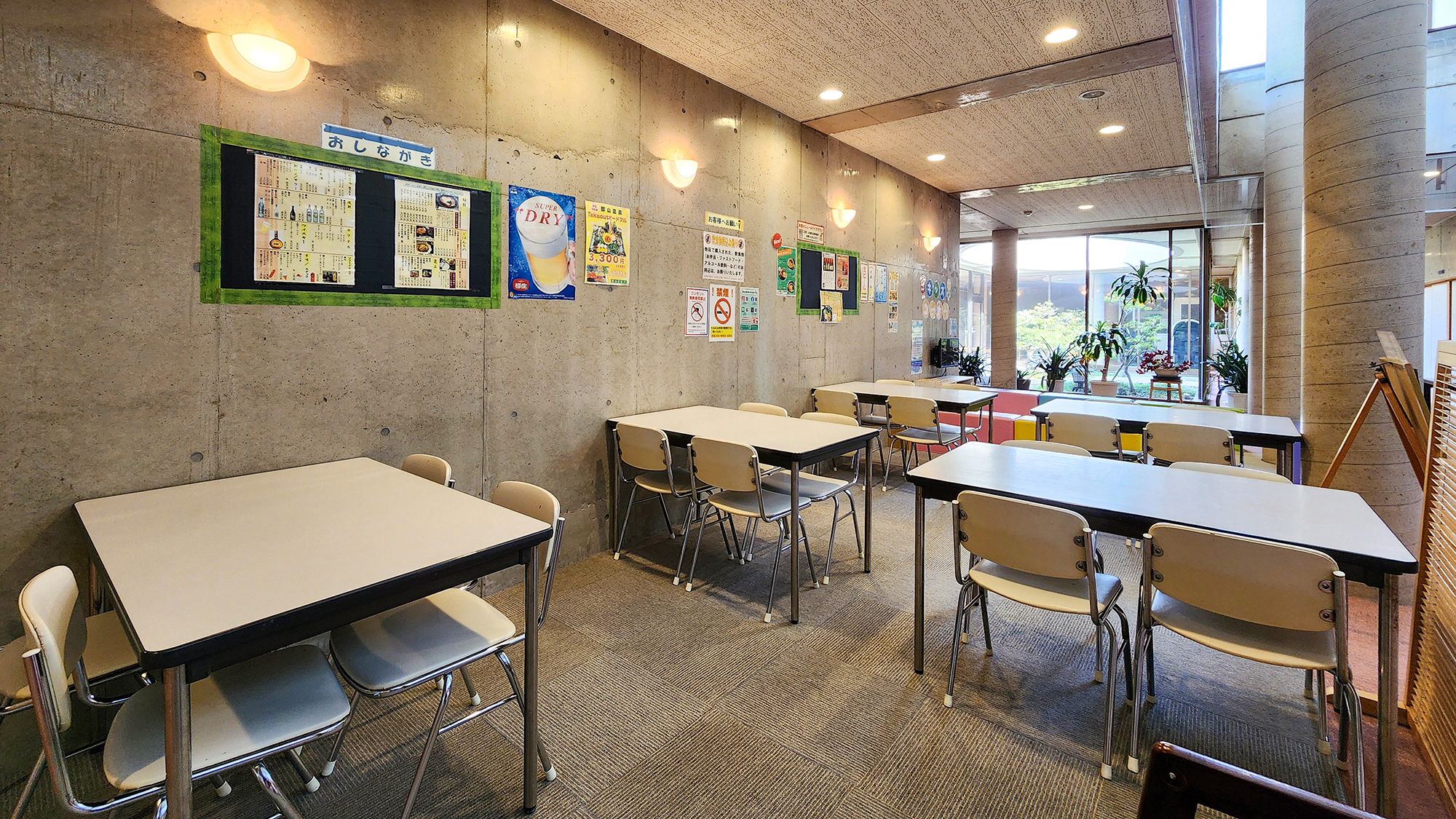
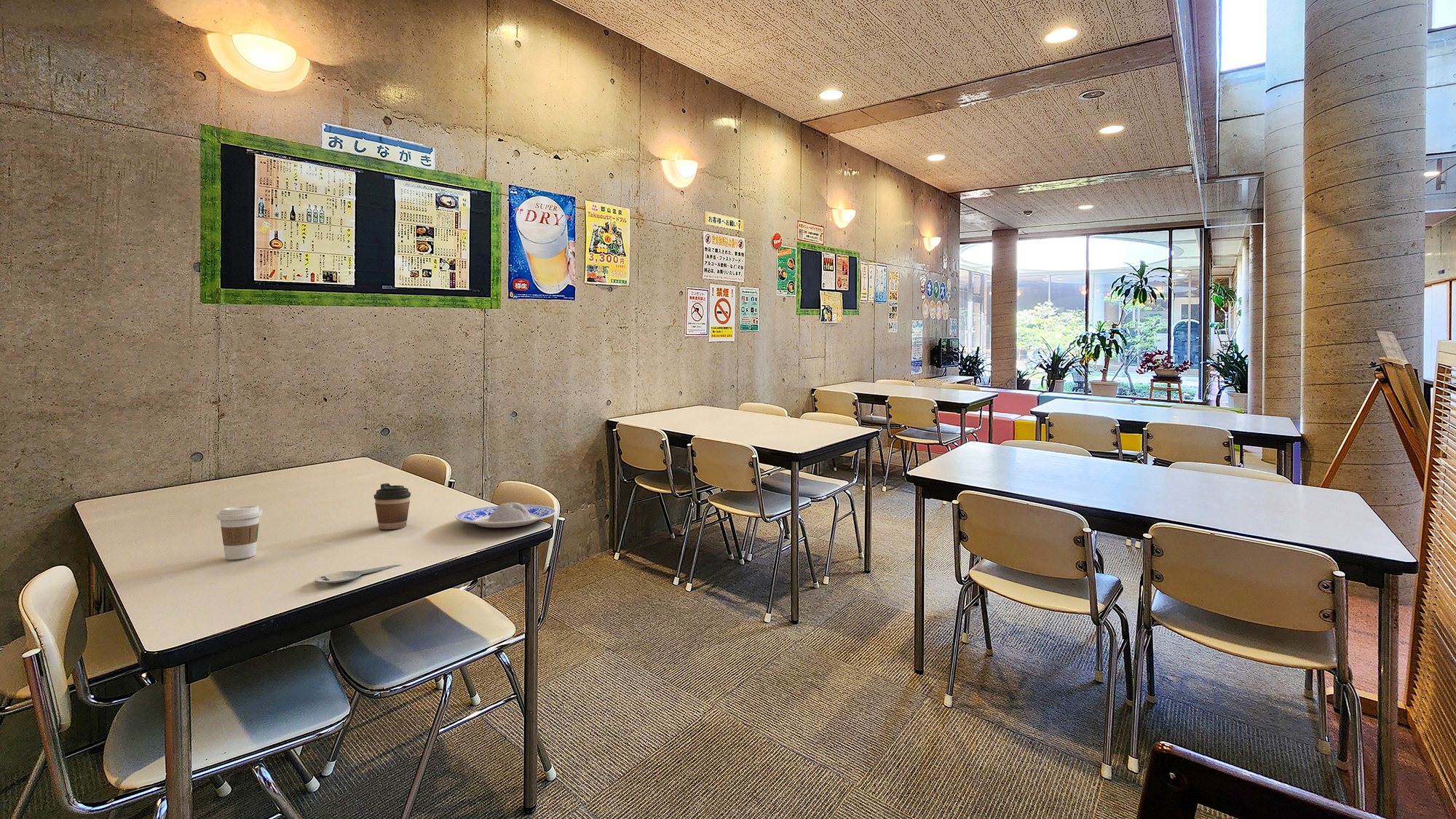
+ key [314,564,403,584]
+ plate [455,502,557,529]
+ coffee cup [216,505,264,560]
+ coffee cup [373,483,411,530]
